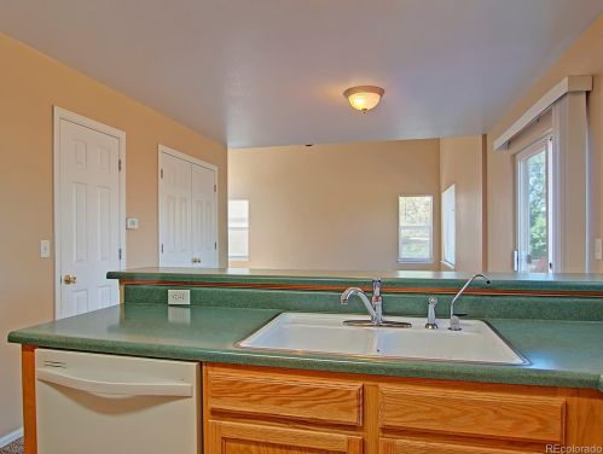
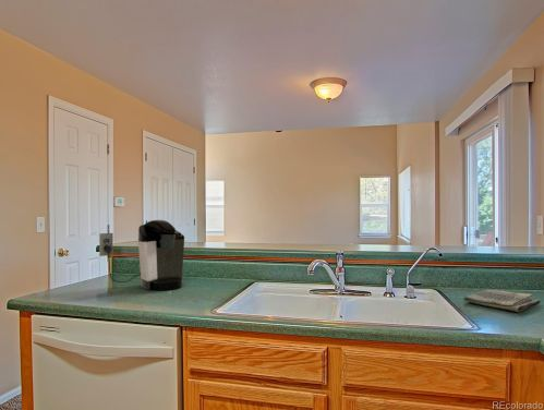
+ coffee maker [98,219,185,291]
+ dish towel [463,289,542,313]
